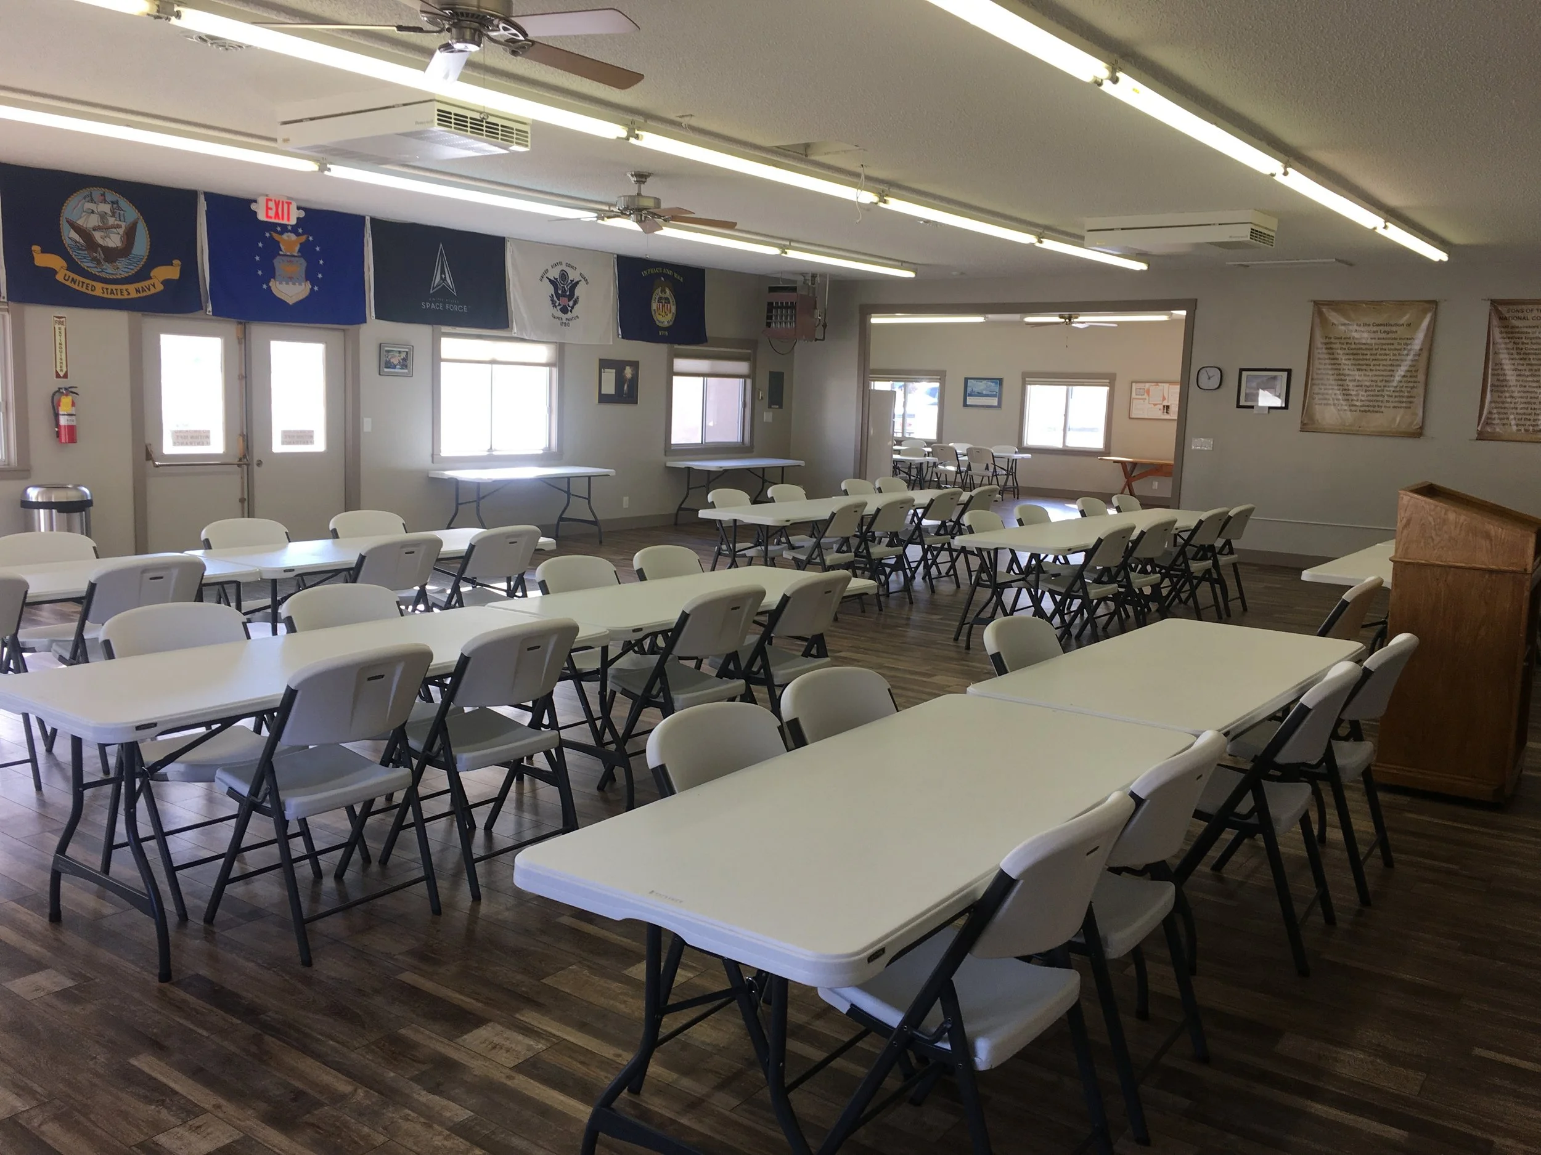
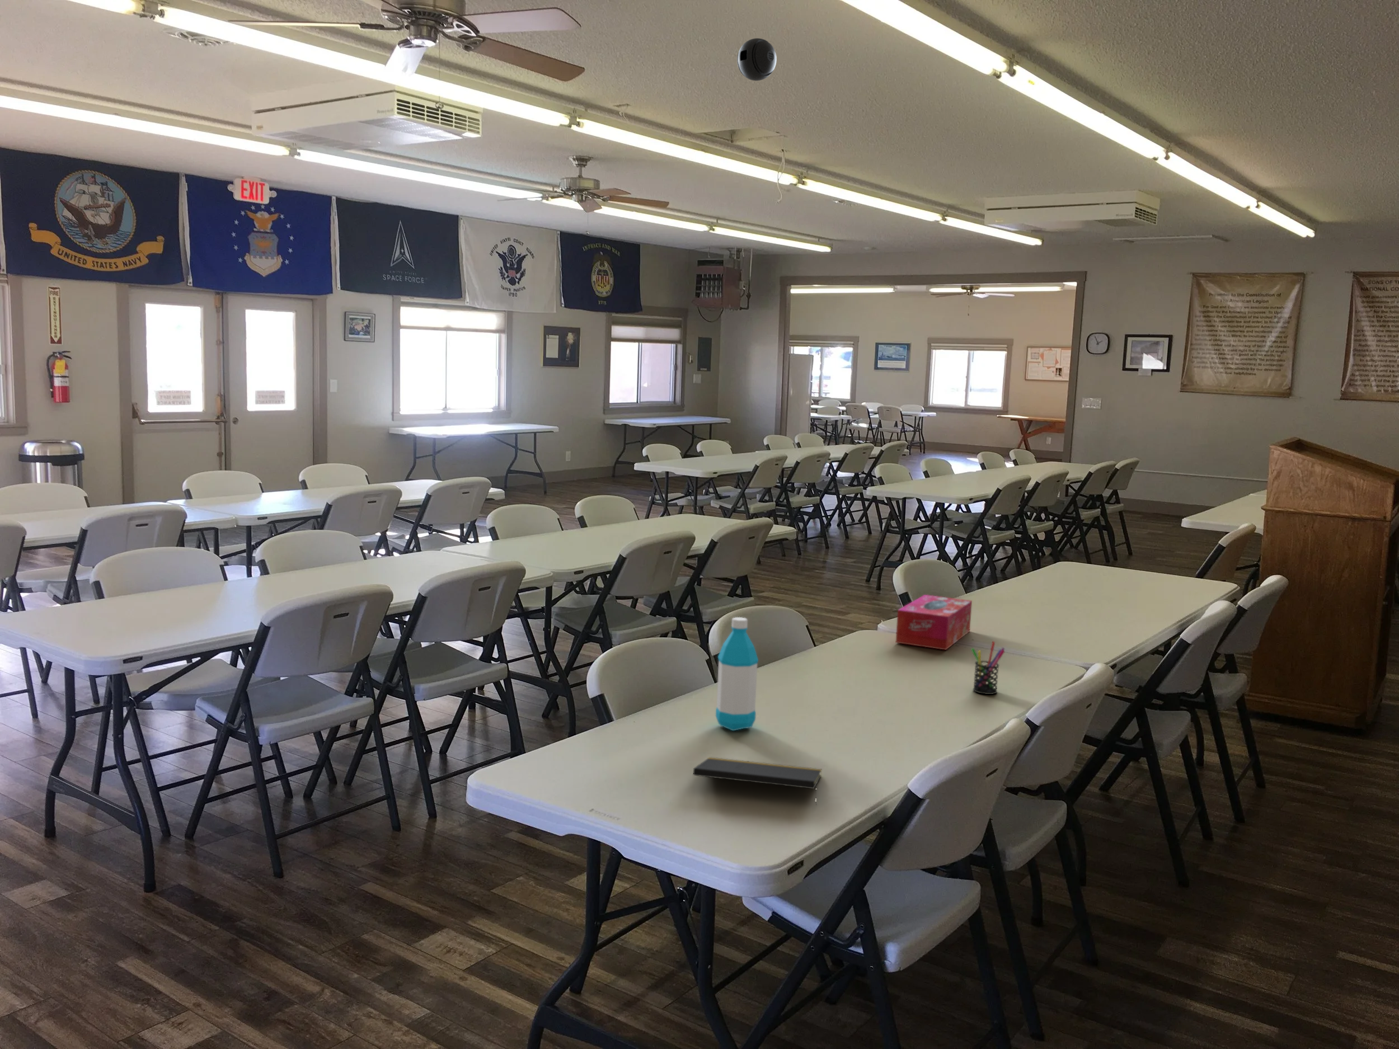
+ tissue box [896,594,973,650]
+ pen holder [970,641,1006,695]
+ notepad [693,756,823,807]
+ water bottle [715,617,759,732]
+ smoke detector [737,37,778,82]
